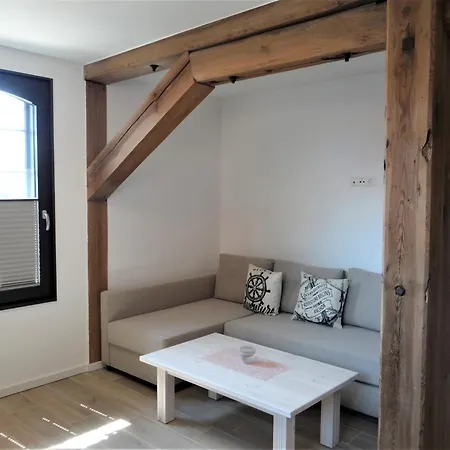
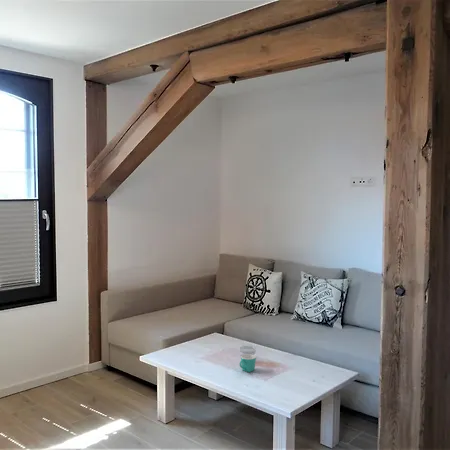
+ mug [239,353,257,373]
